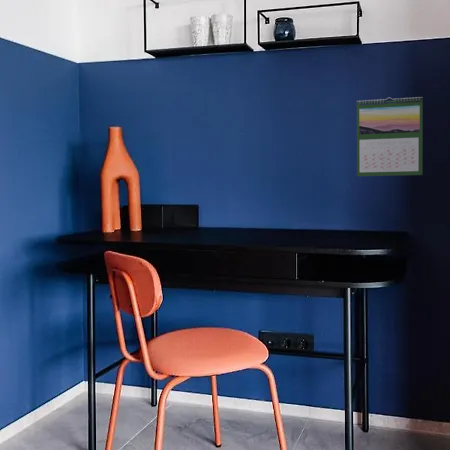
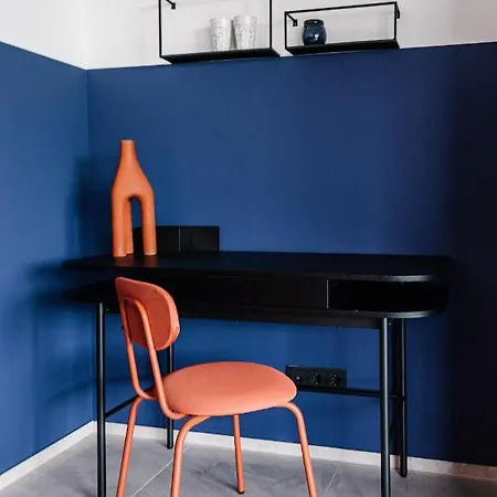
- calendar [356,96,424,177]
